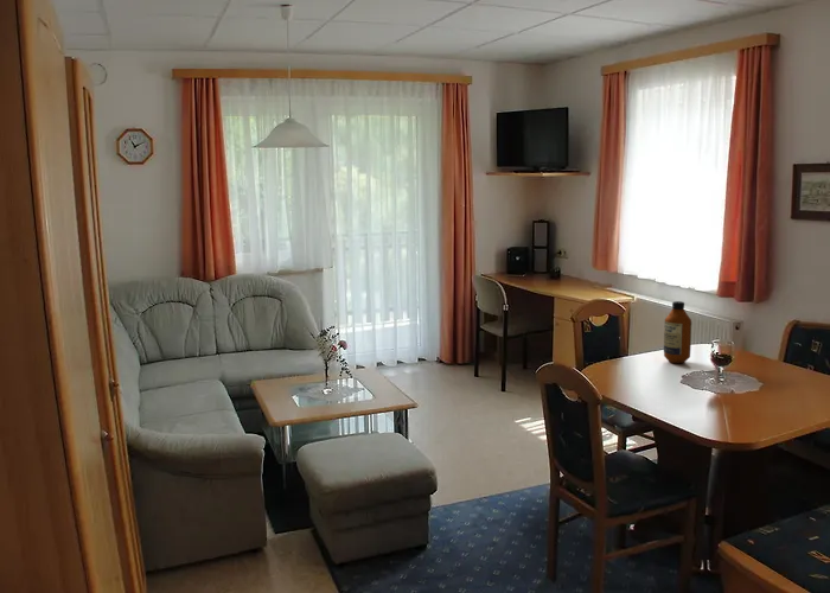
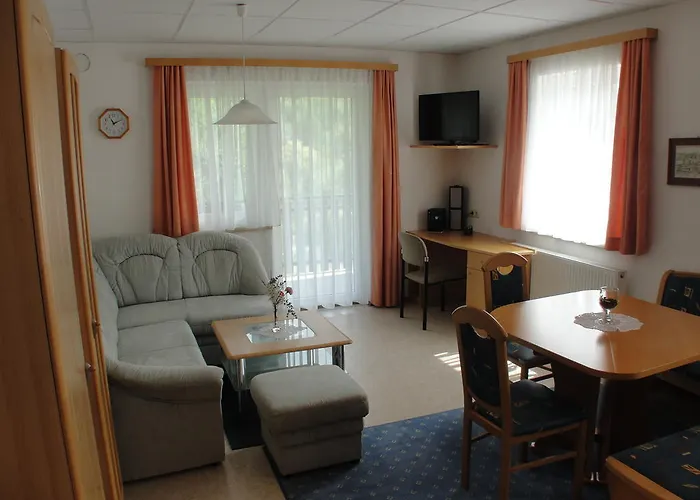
- bottle [663,300,692,364]
